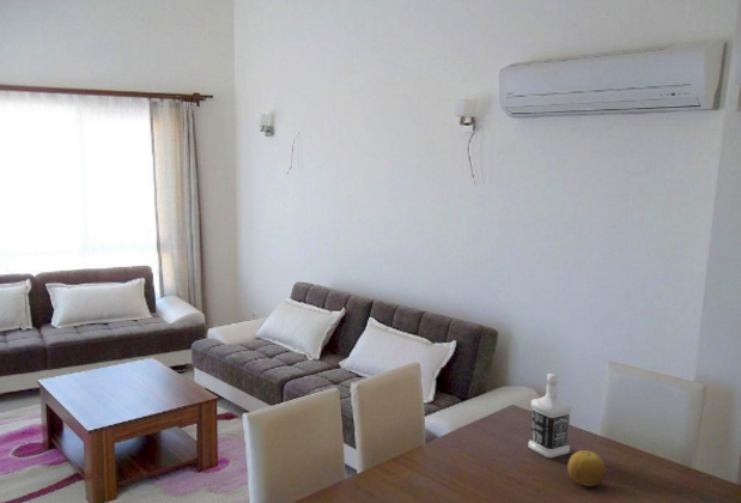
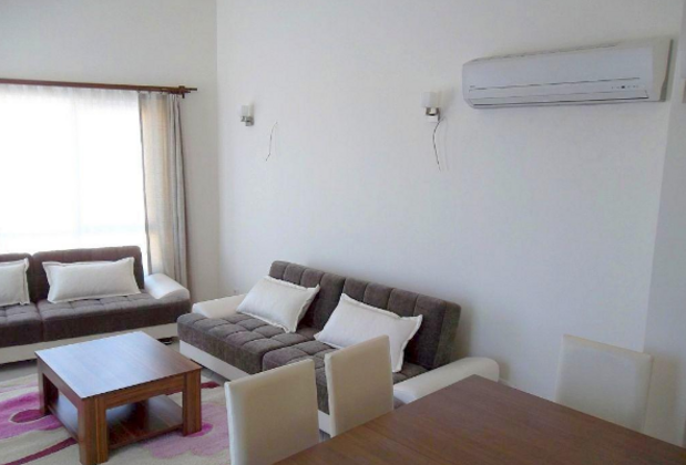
- bottle [528,372,572,459]
- fruit [566,449,607,487]
